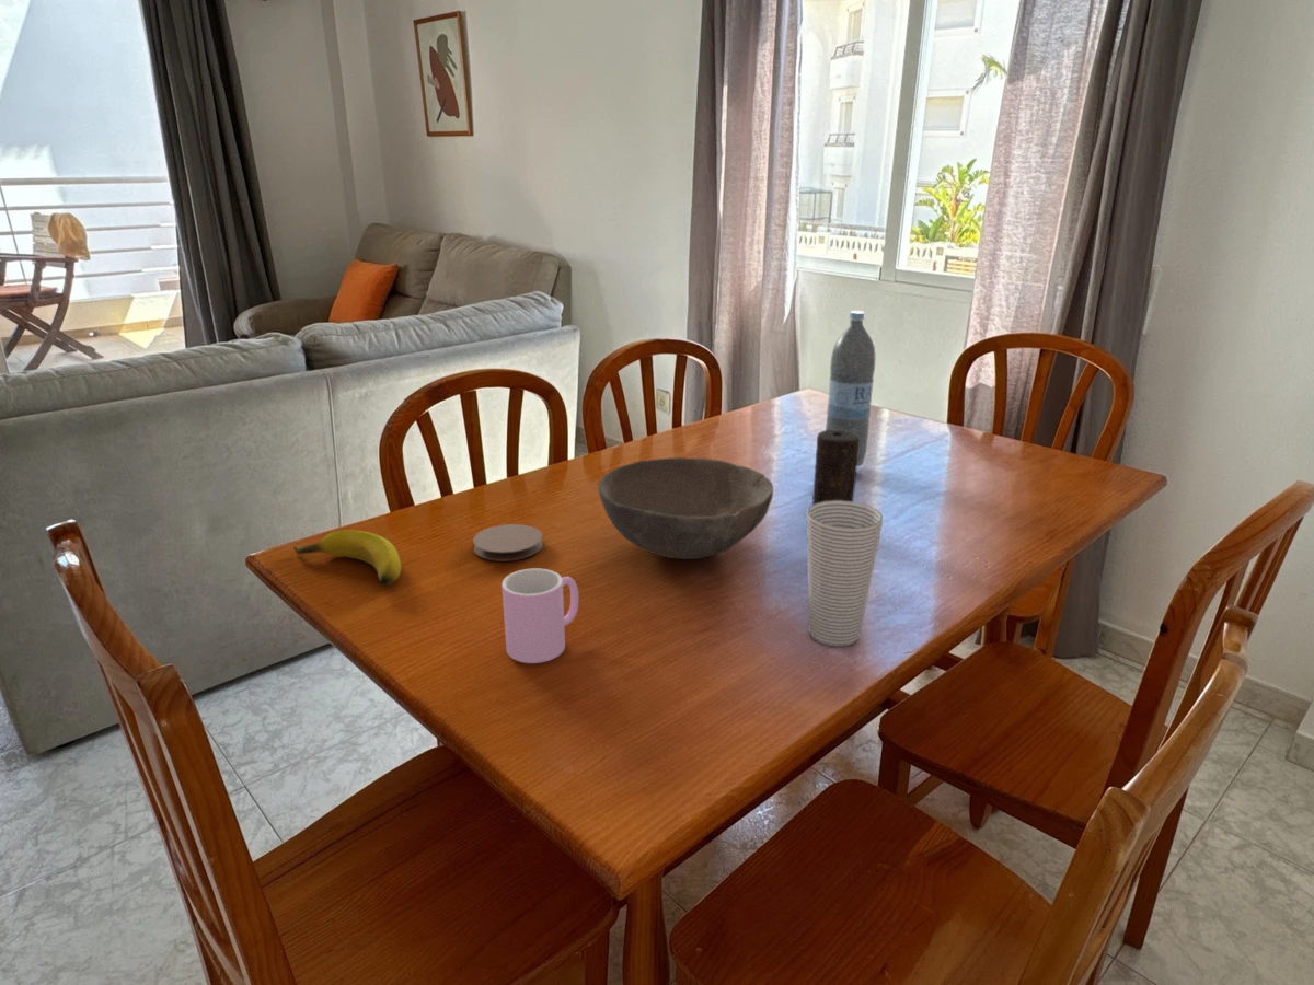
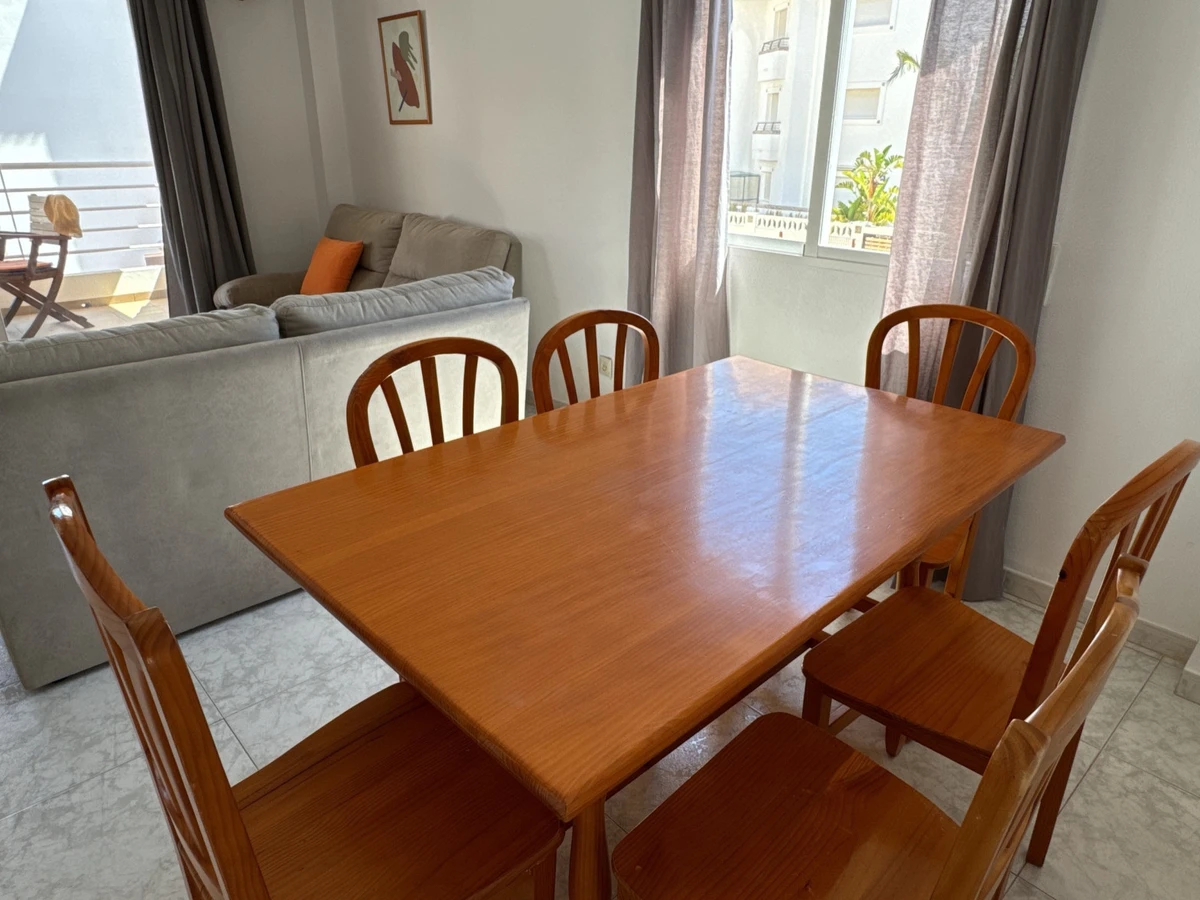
- bowl [598,456,774,560]
- cup [500,567,579,664]
- cup [806,500,884,648]
- water bottle [825,310,876,467]
- candle [811,429,860,506]
- banana [292,530,402,586]
- coaster [472,523,544,563]
